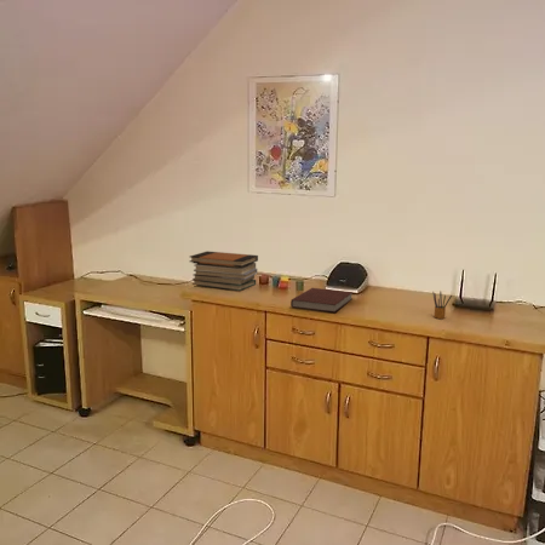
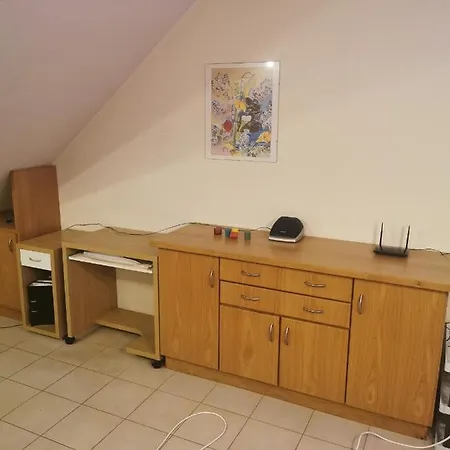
- pencil box [431,291,453,320]
- notebook [289,287,355,314]
- book stack [189,249,259,292]
